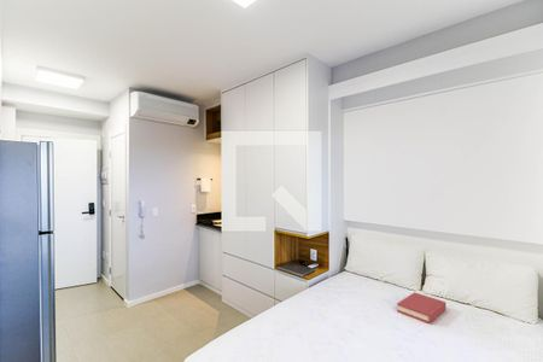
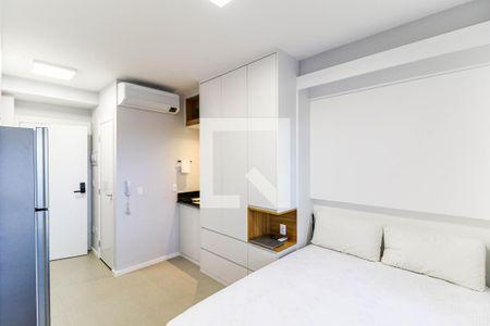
- hardback book [396,291,448,325]
